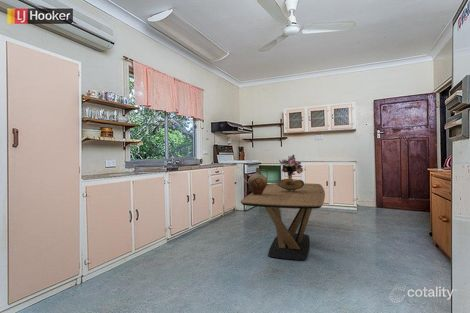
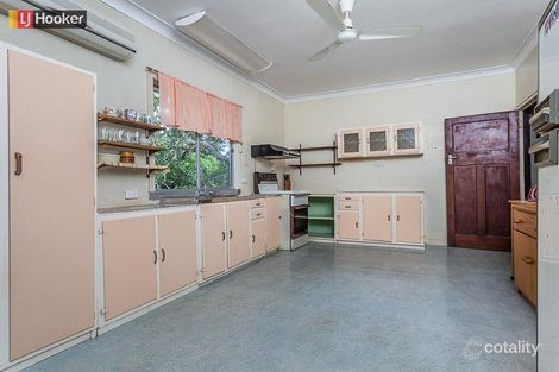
- ceramic jug [247,167,269,195]
- bouquet [275,154,305,191]
- dining table [239,182,326,261]
